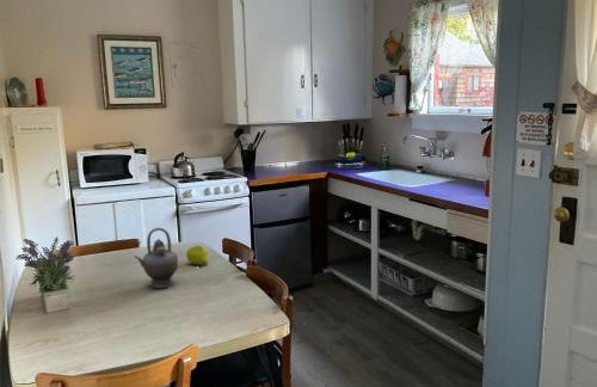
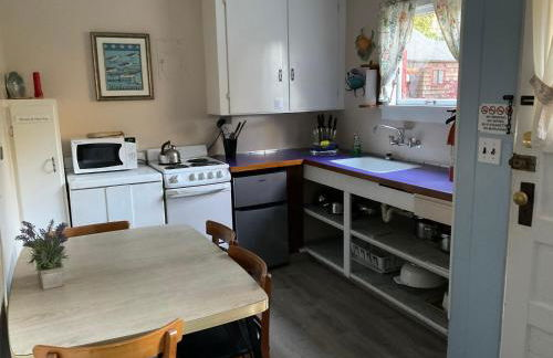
- teapot [133,227,179,289]
- fruit [185,245,209,269]
